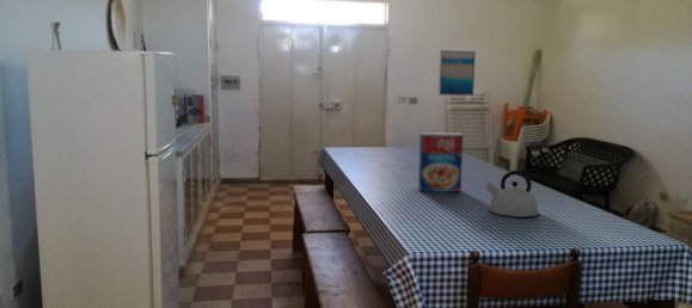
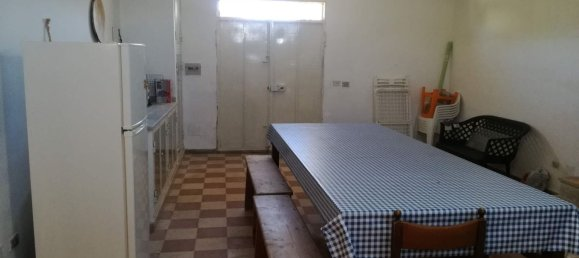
- cereal box [417,131,464,193]
- kettle [484,170,540,218]
- wall art [437,49,477,97]
